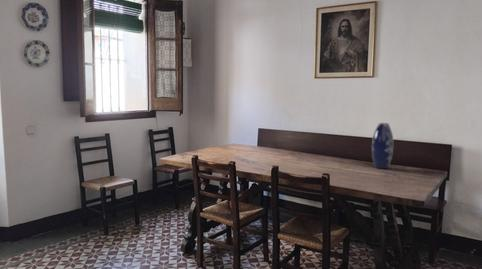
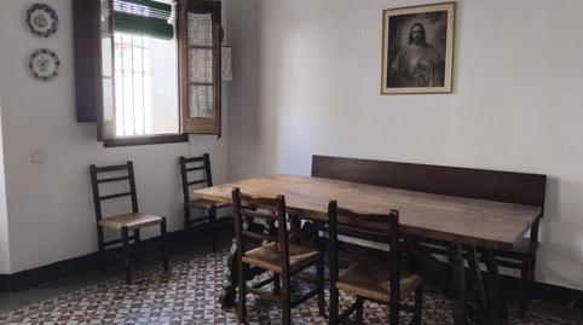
- vase [371,122,394,170]
